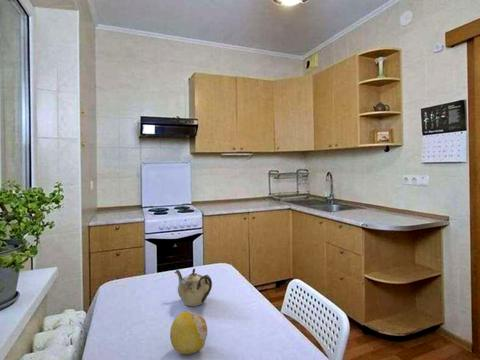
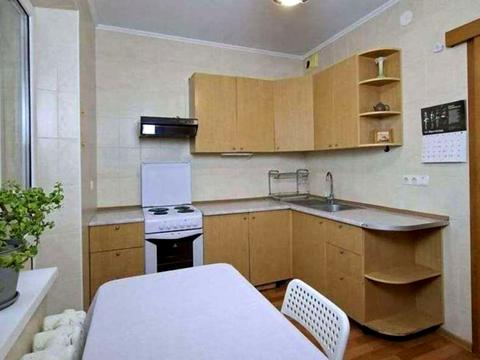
- fruit [169,310,208,355]
- teapot [174,268,213,307]
